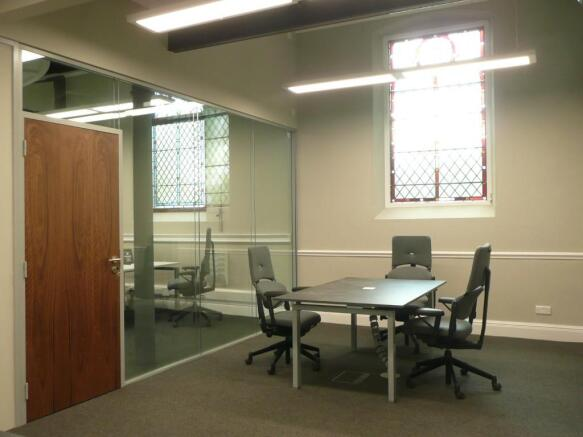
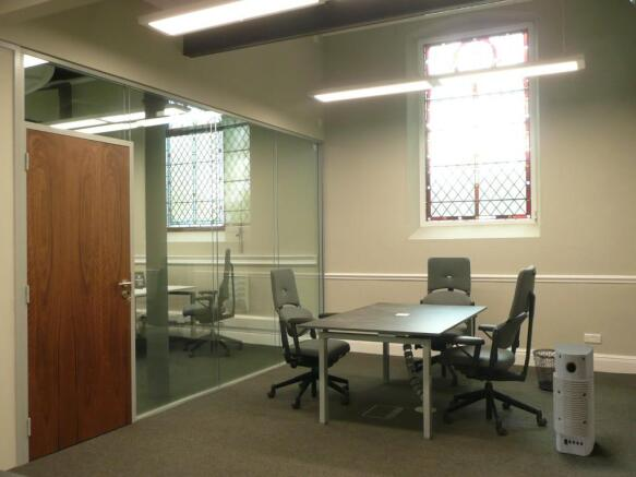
+ air purifier [552,342,596,457]
+ wastebasket [531,348,555,392]
